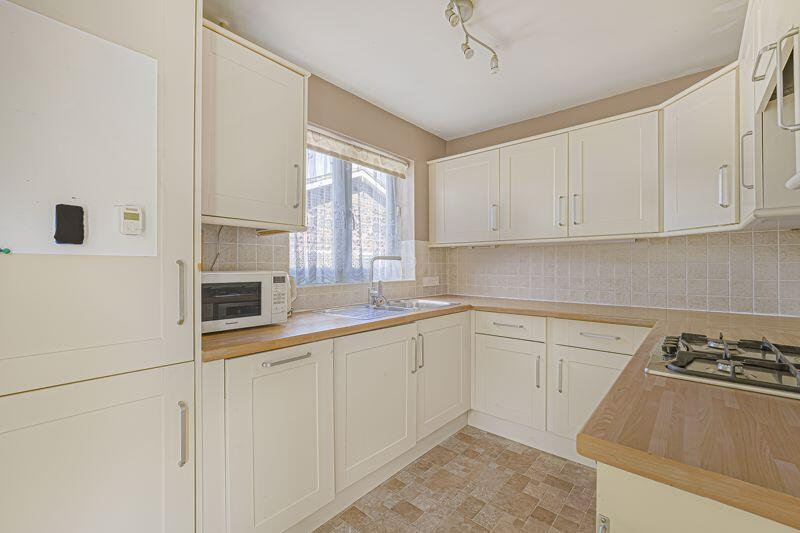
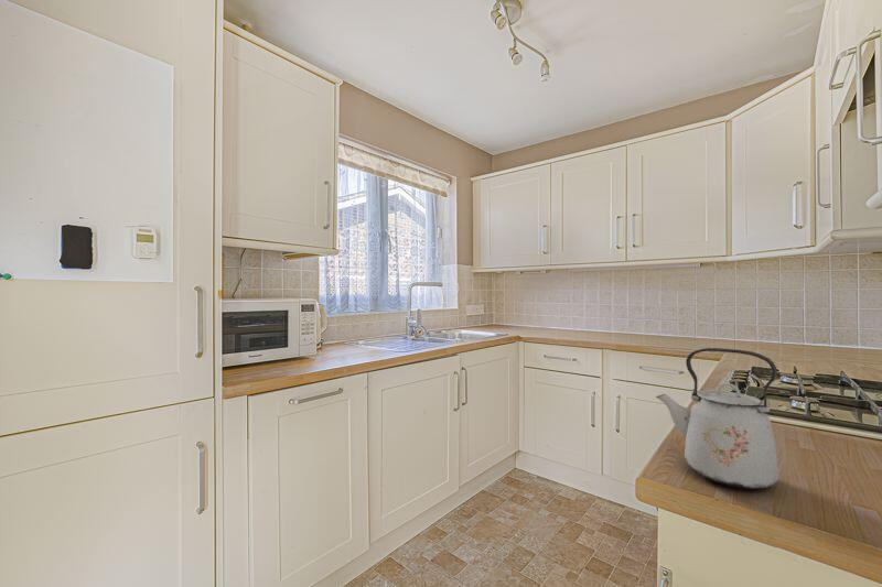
+ kettle [655,347,781,490]
